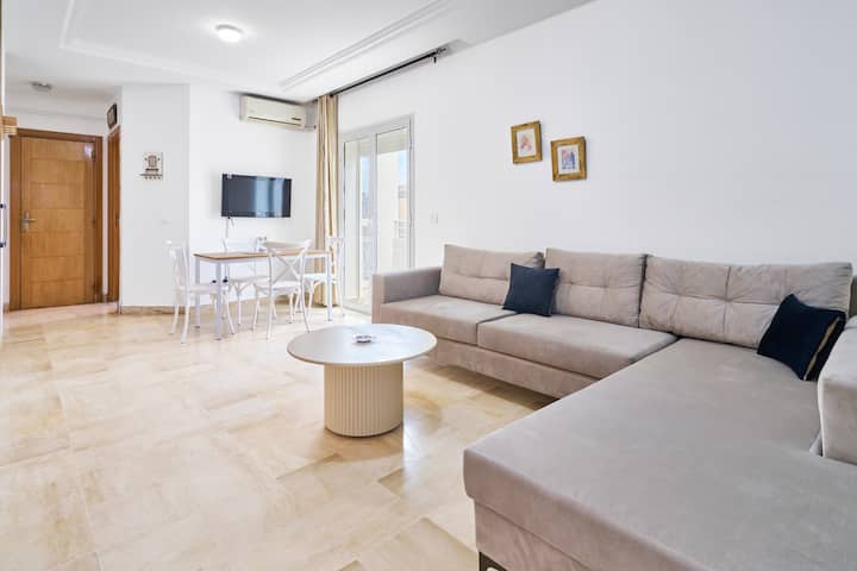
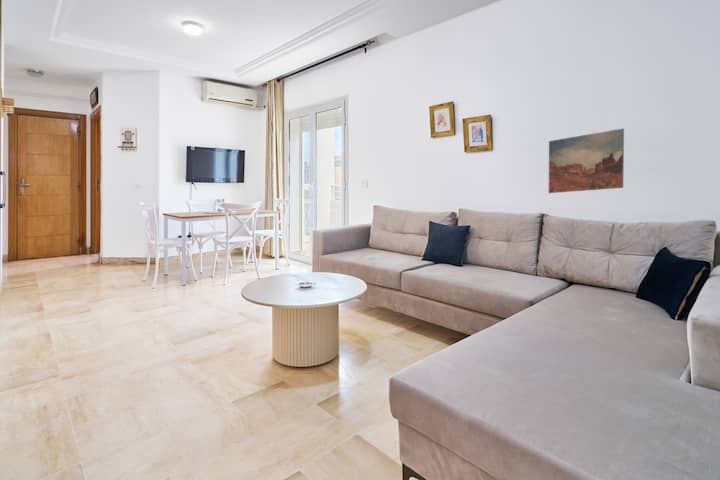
+ wall art [548,128,625,194]
